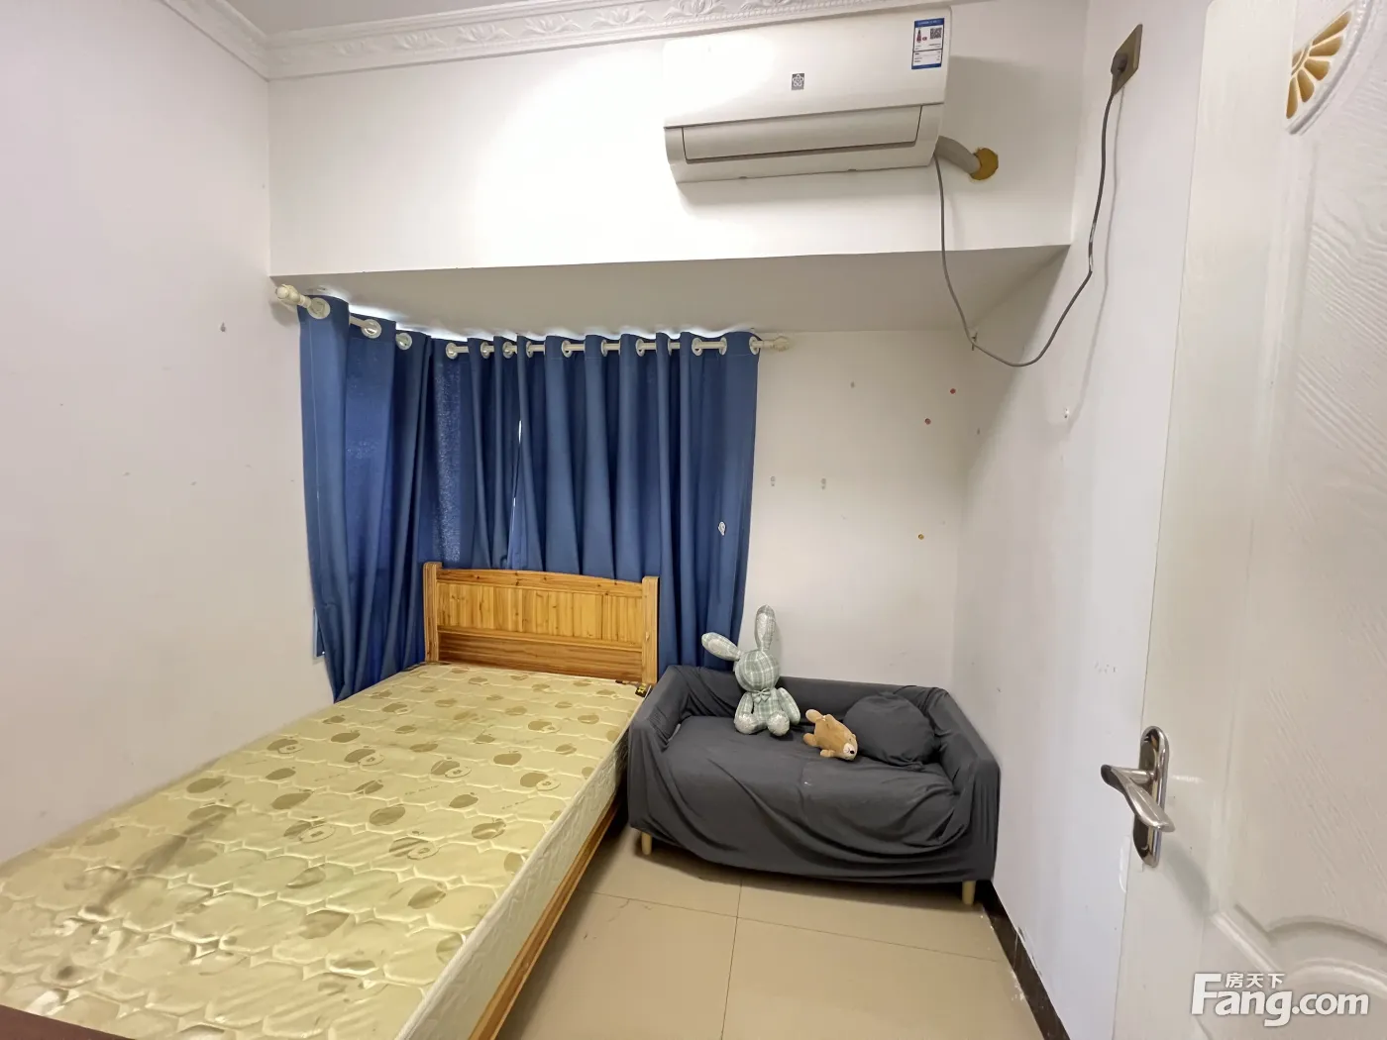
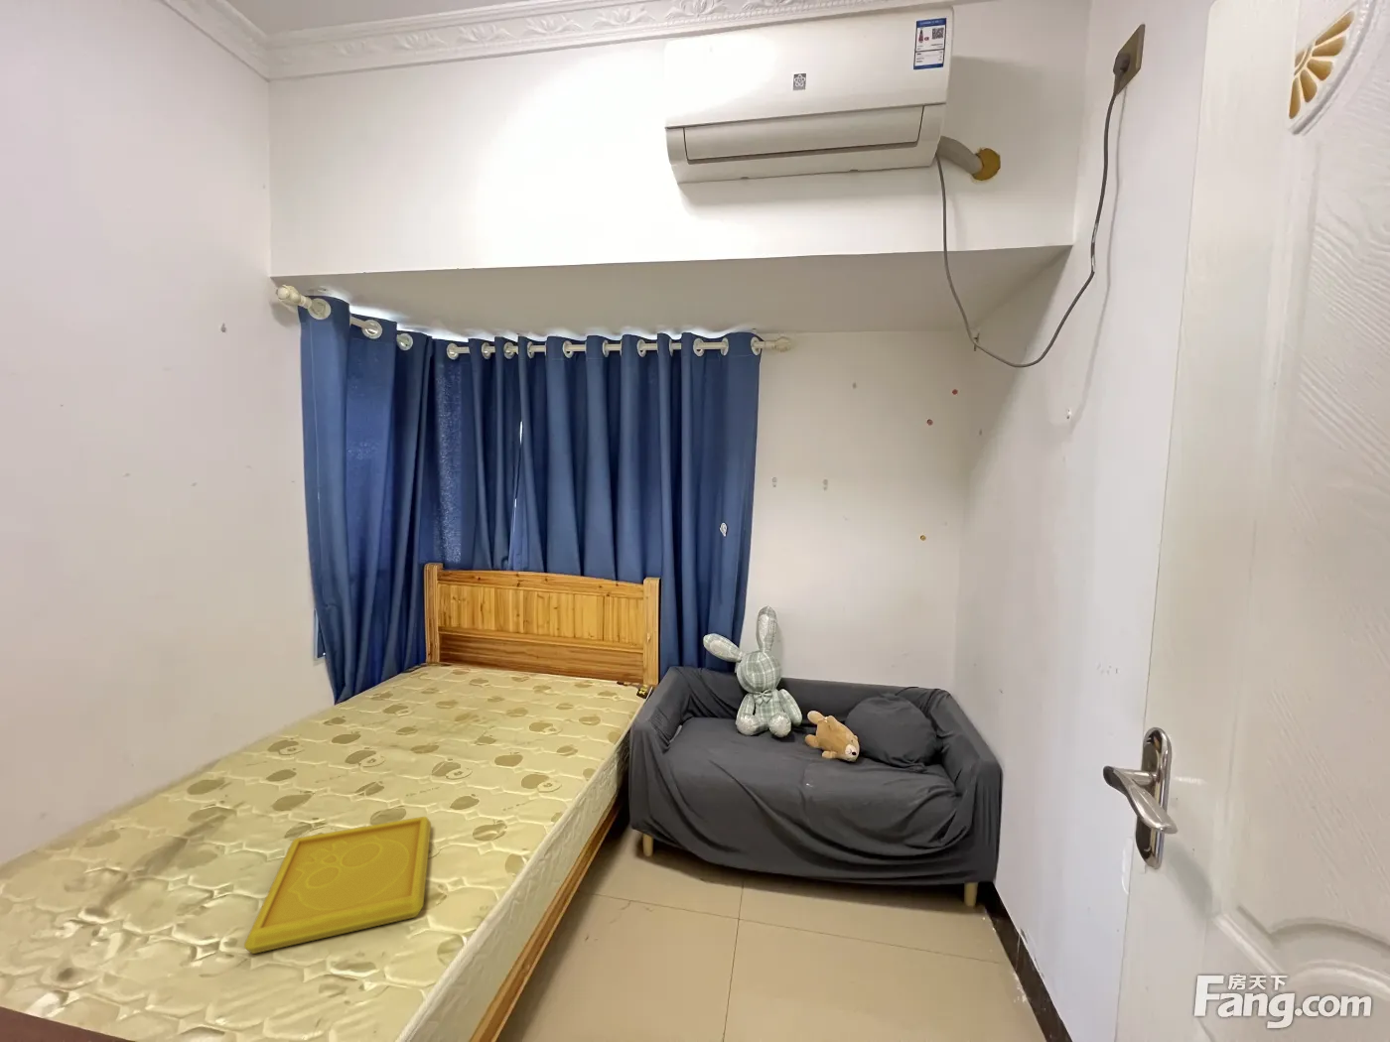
+ serving tray [243,815,432,954]
